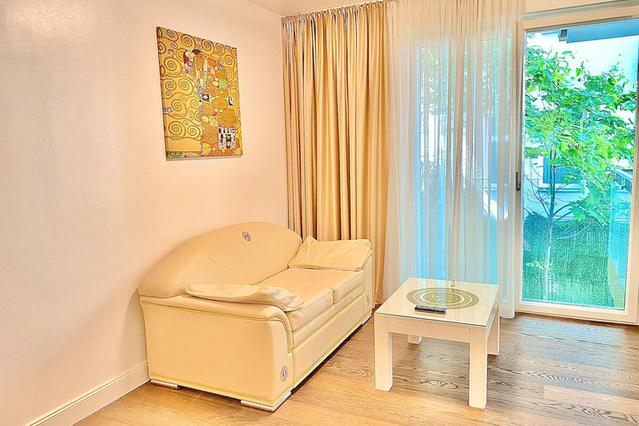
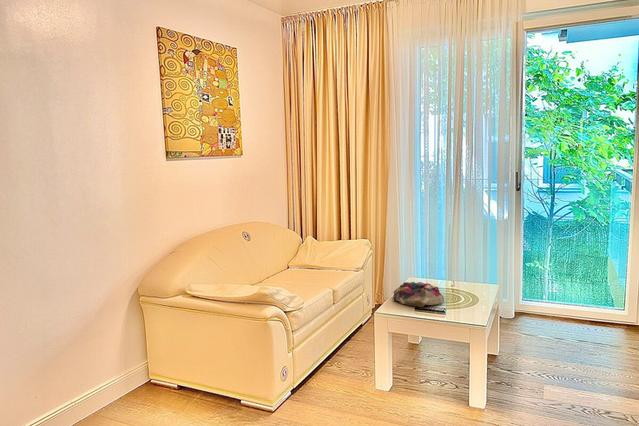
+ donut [392,281,445,308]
